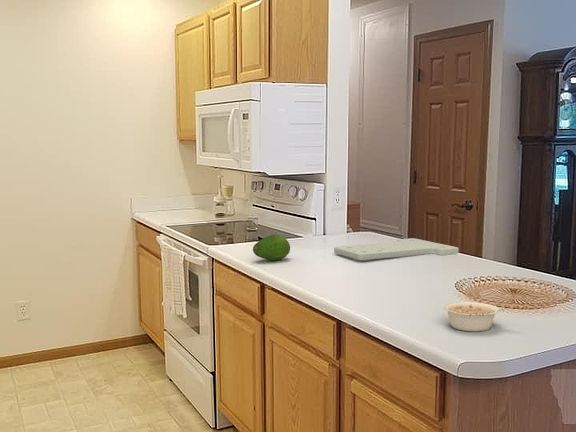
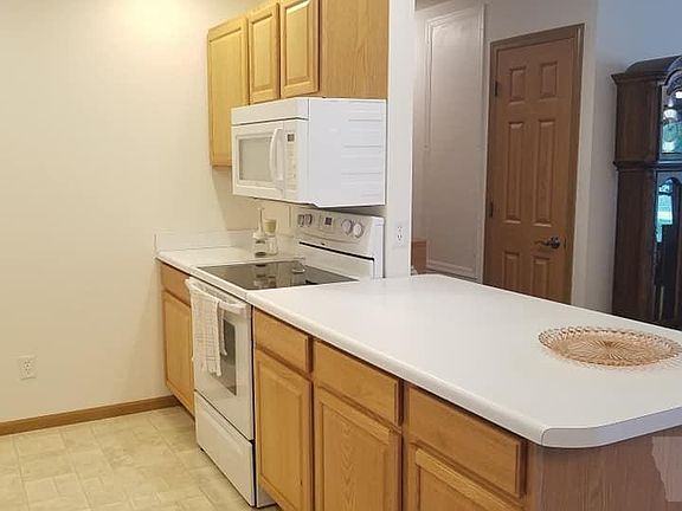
- fruit [252,234,291,262]
- cutting board [333,237,460,261]
- legume [442,301,513,332]
